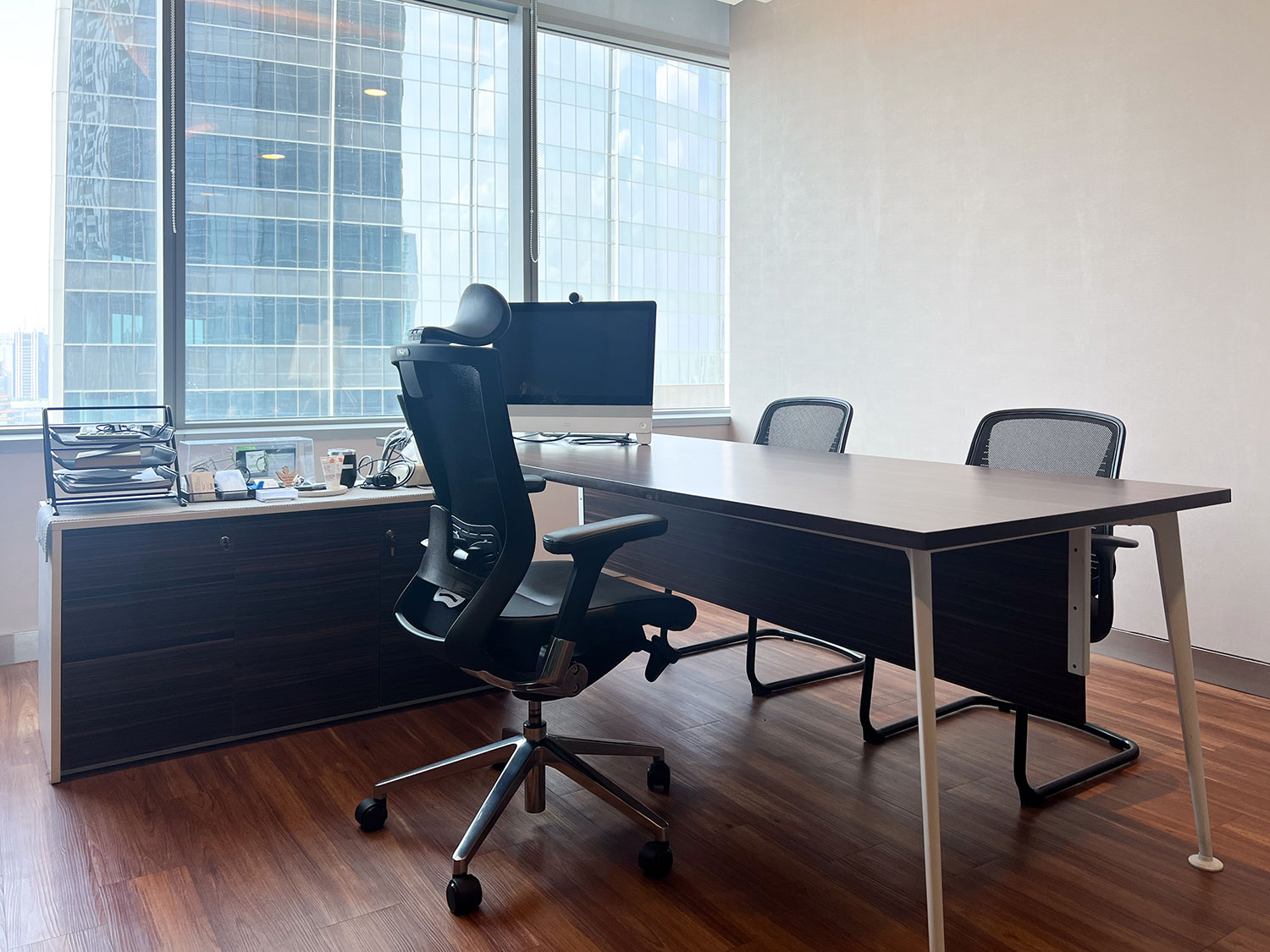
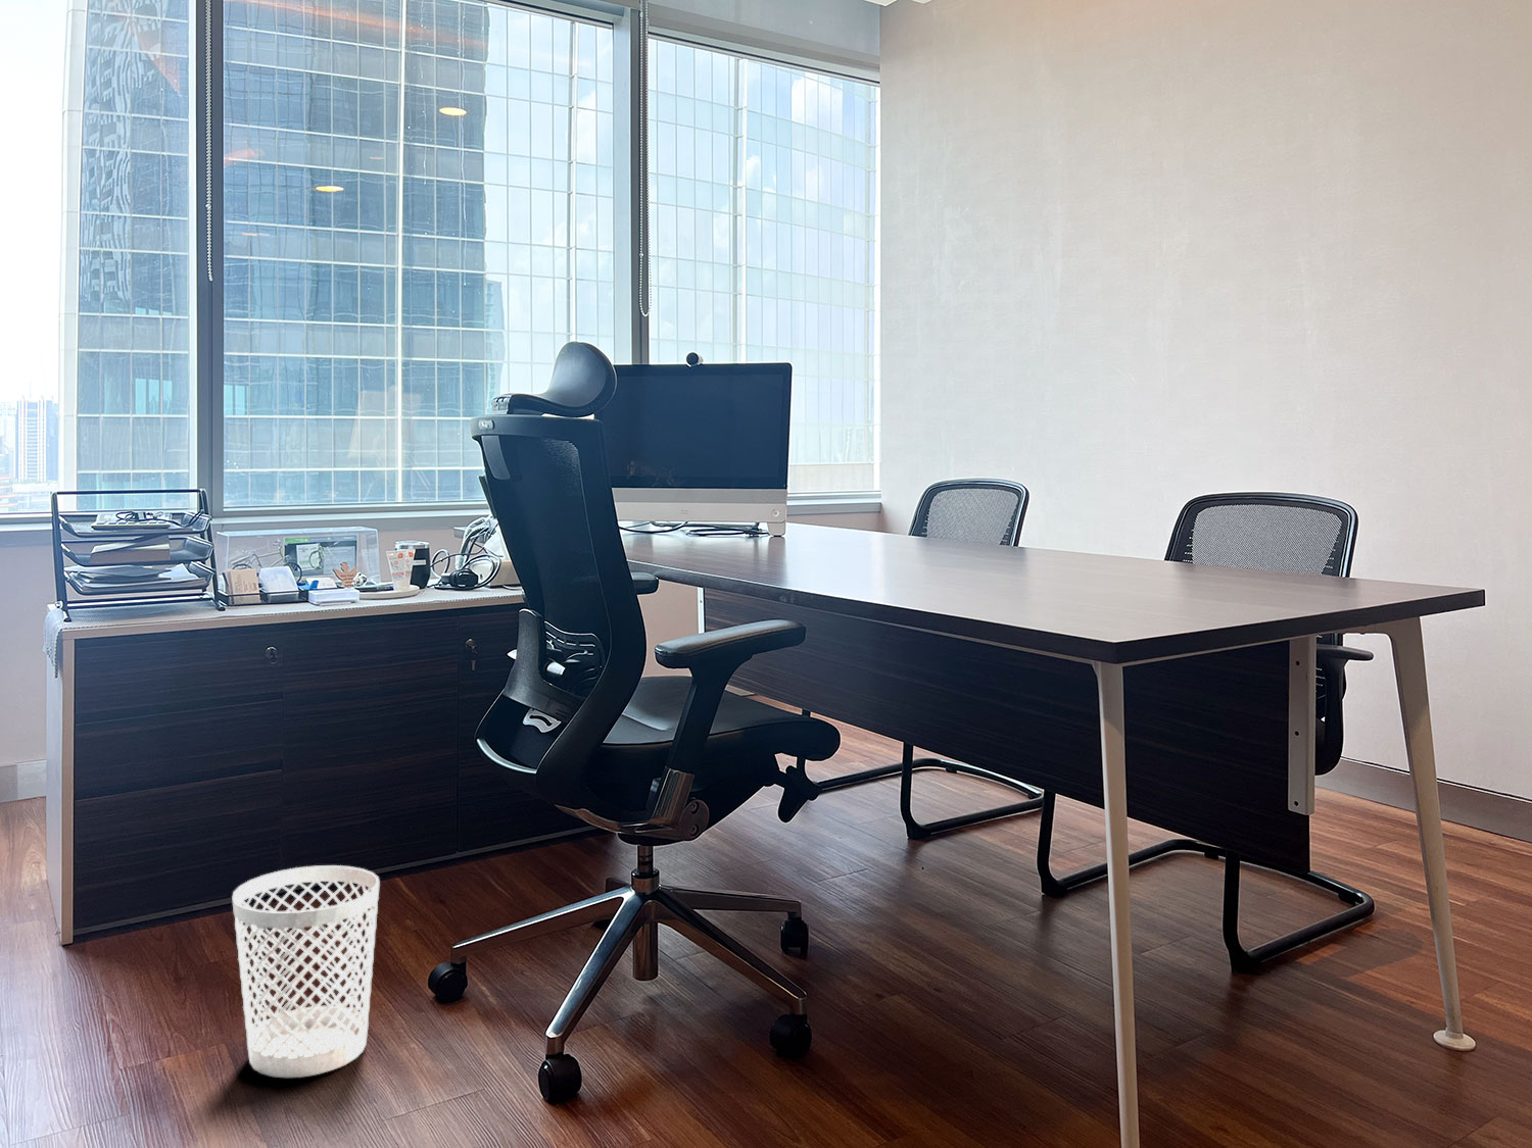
+ wastebasket [230,865,381,1078]
